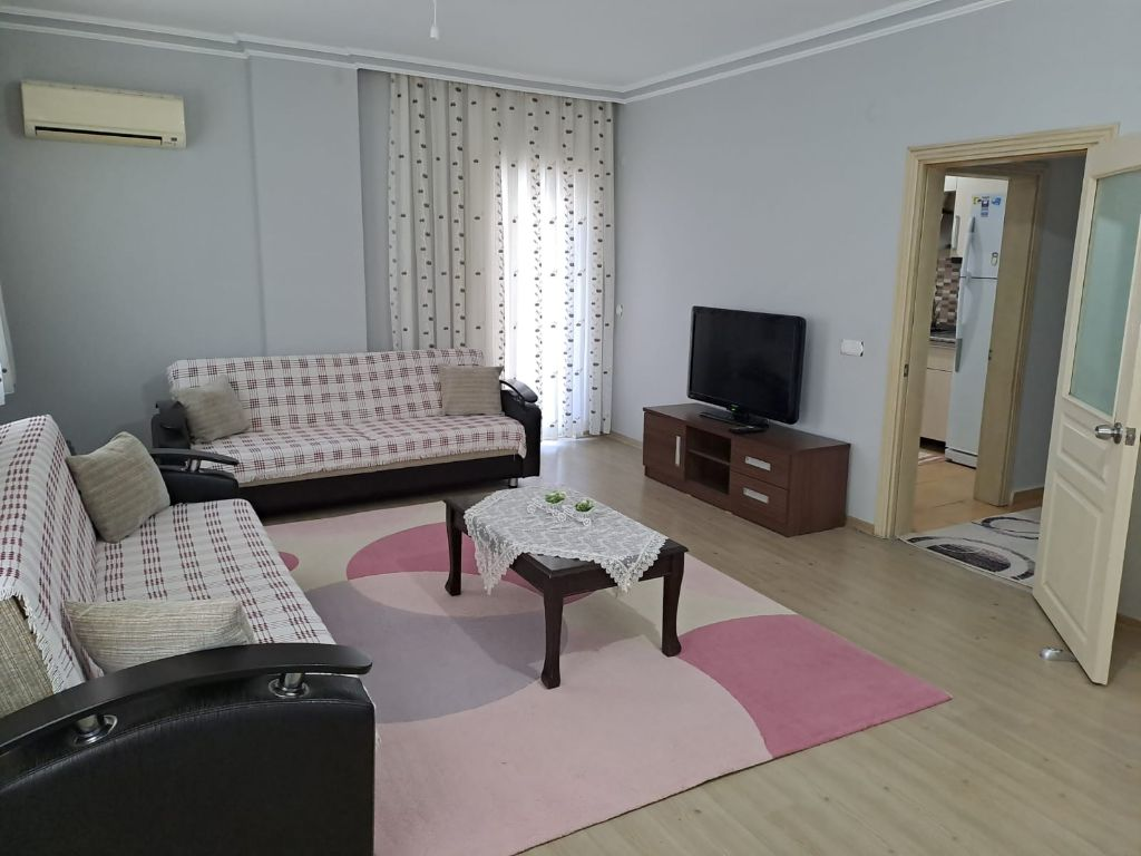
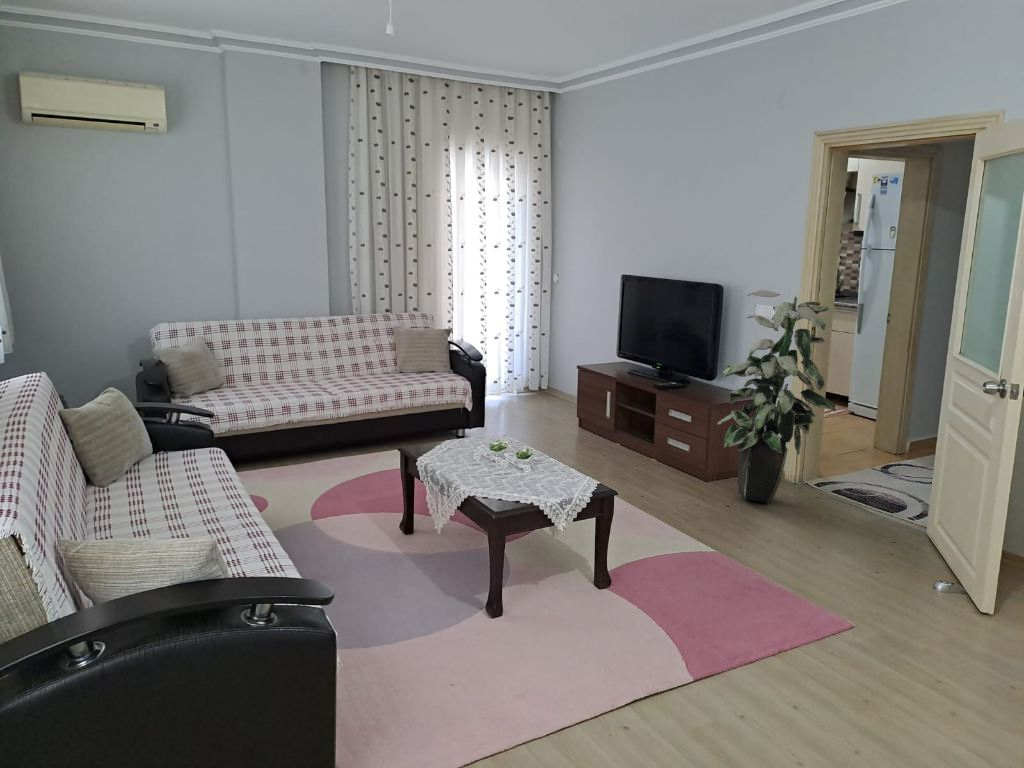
+ indoor plant [717,289,837,504]
